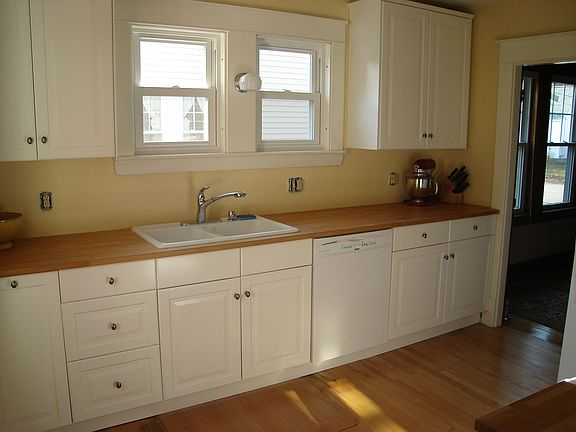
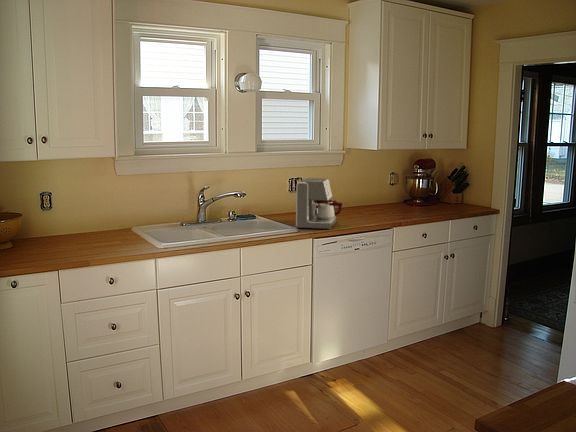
+ coffee maker [295,177,343,230]
